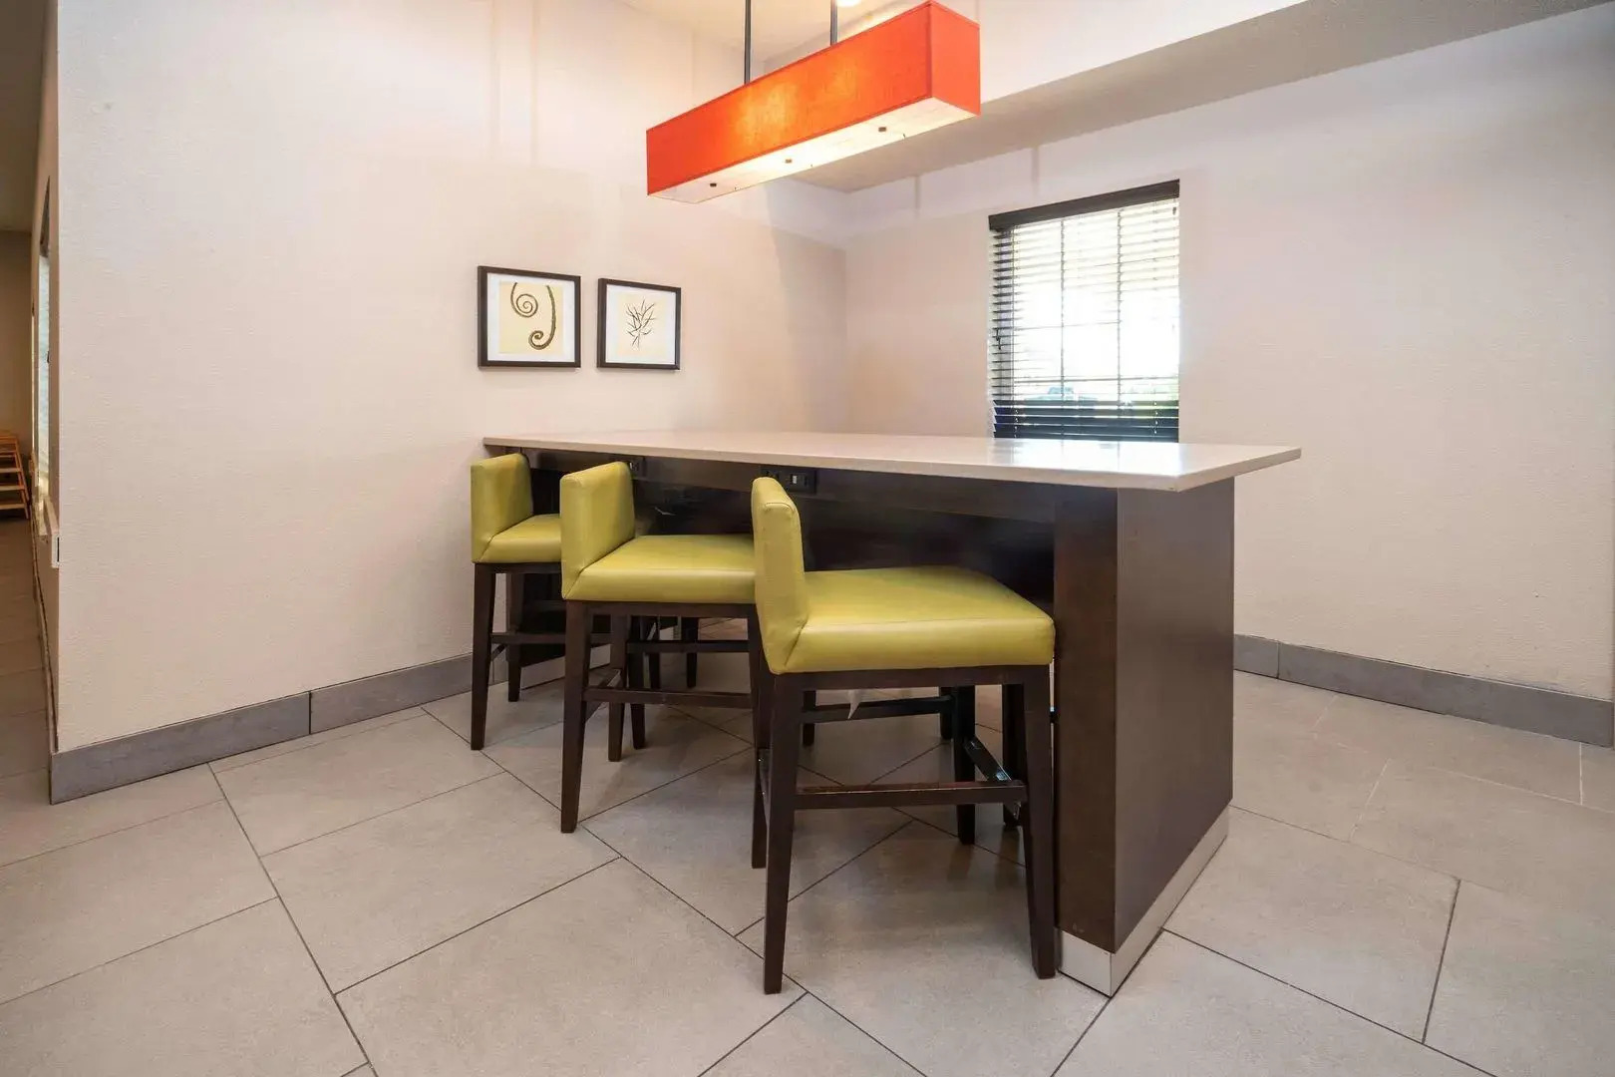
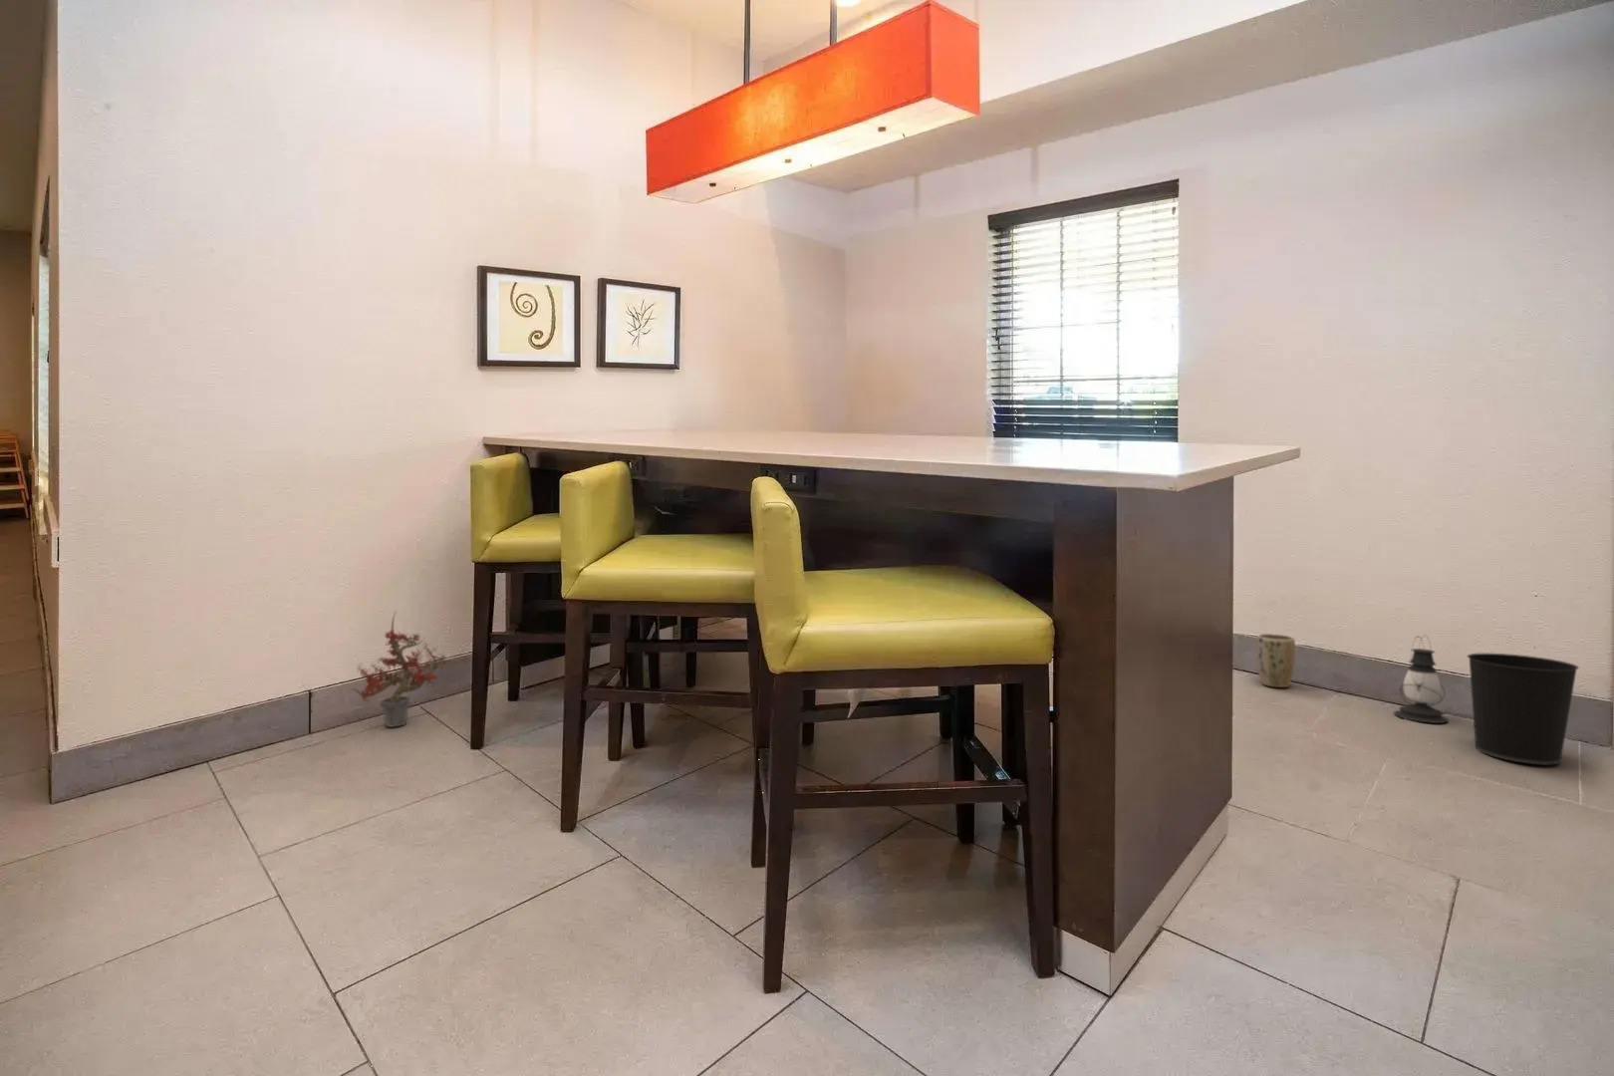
+ lantern [1393,634,1449,724]
+ wastebasket [1465,652,1580,766]
+ potted plant [348,610,448,728]
+ plant pot [1255,633,1296,688]
